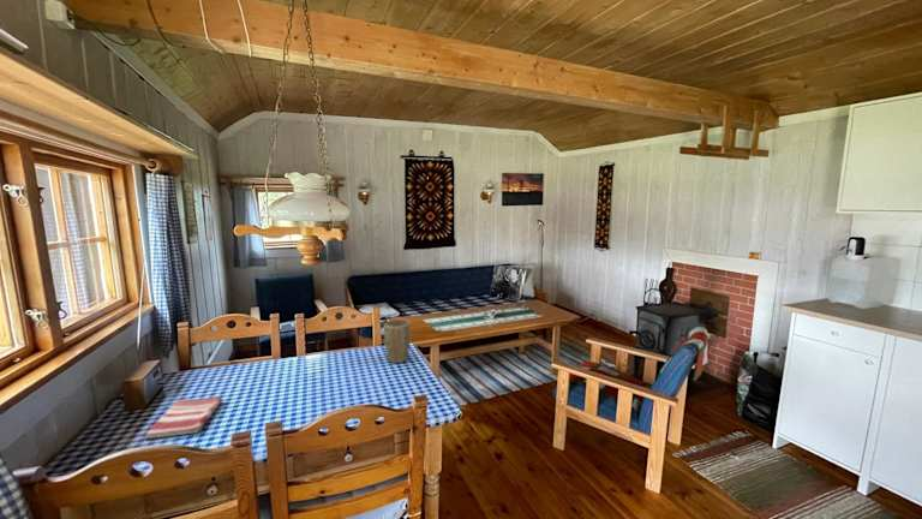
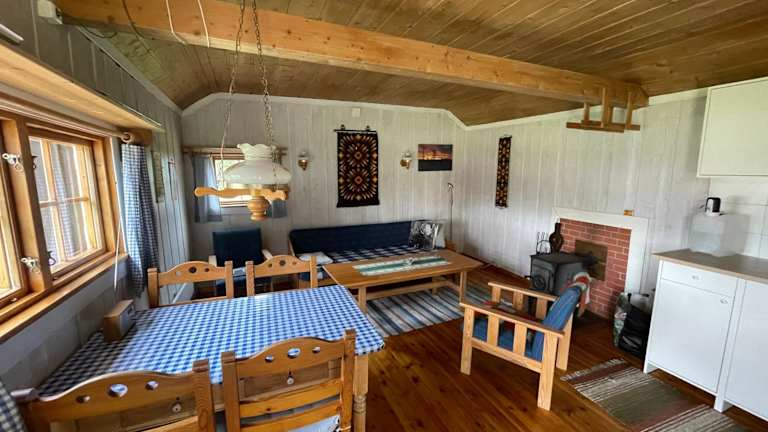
- dish towel [143,394,223,440]
- plant pot [383,318,412,364]
